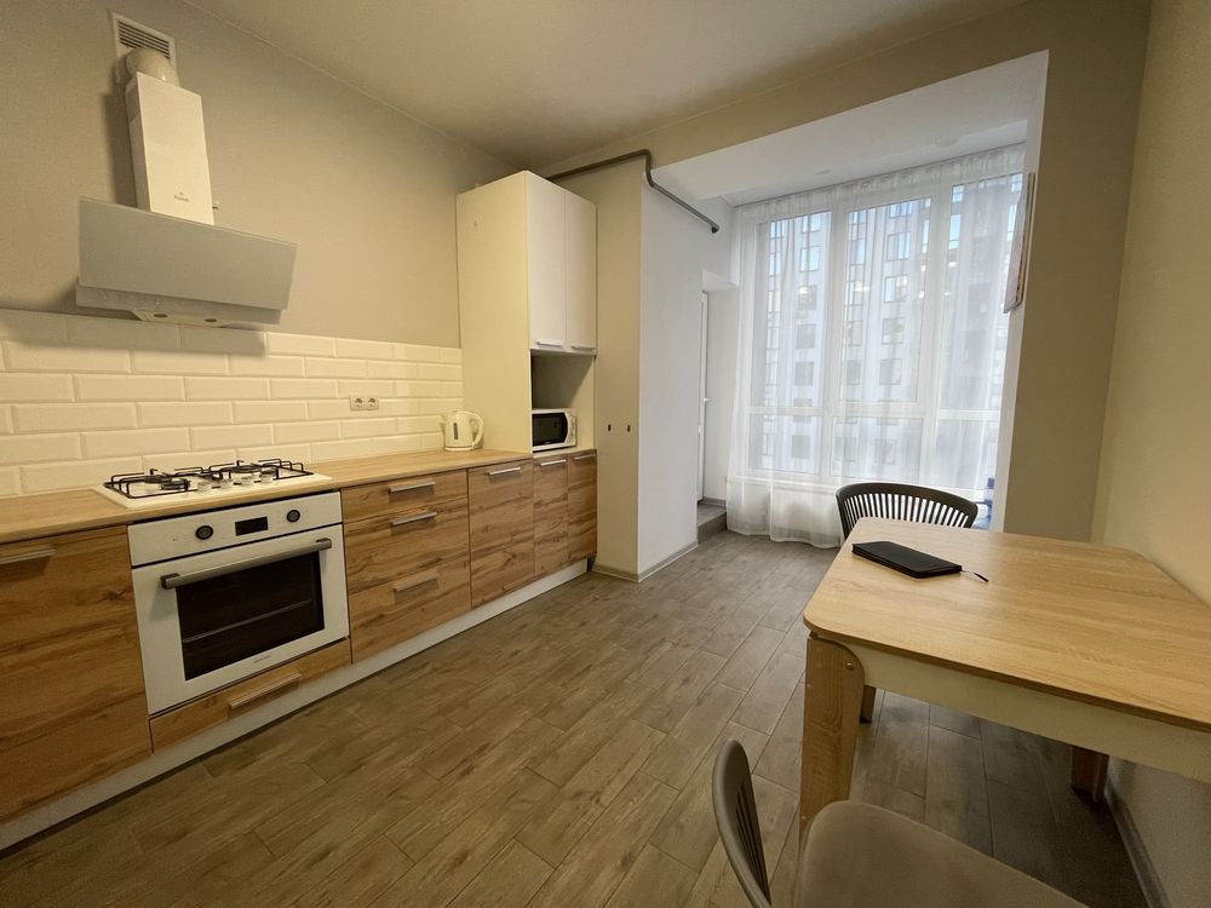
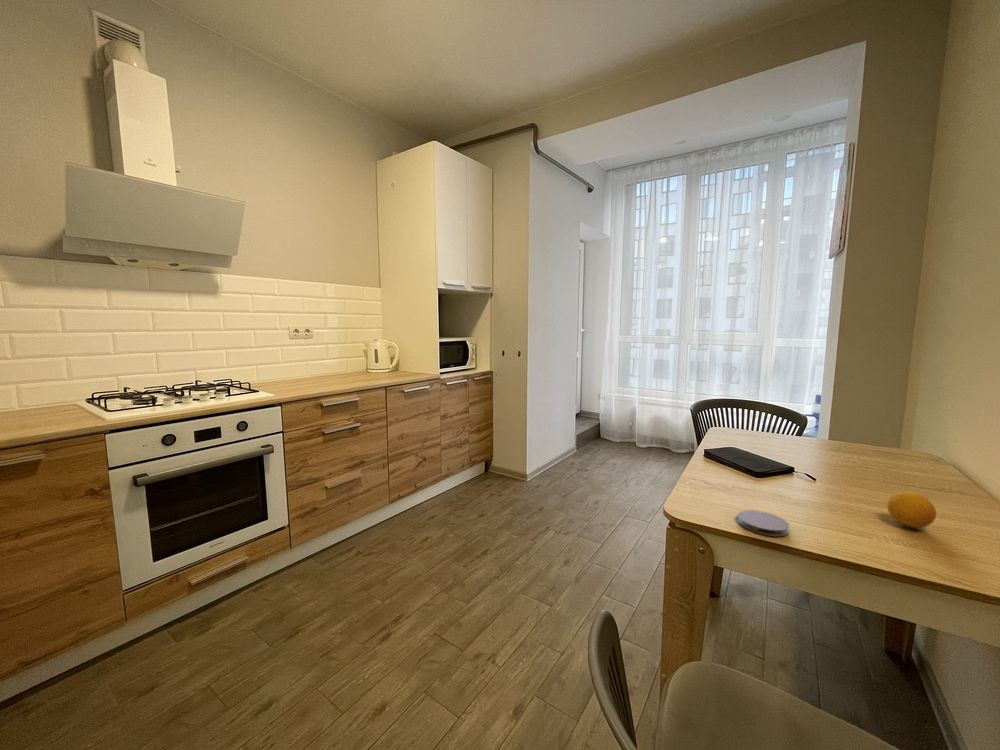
+ coaster [737,509,790,537]
+ fruit [886,491,937,529]
